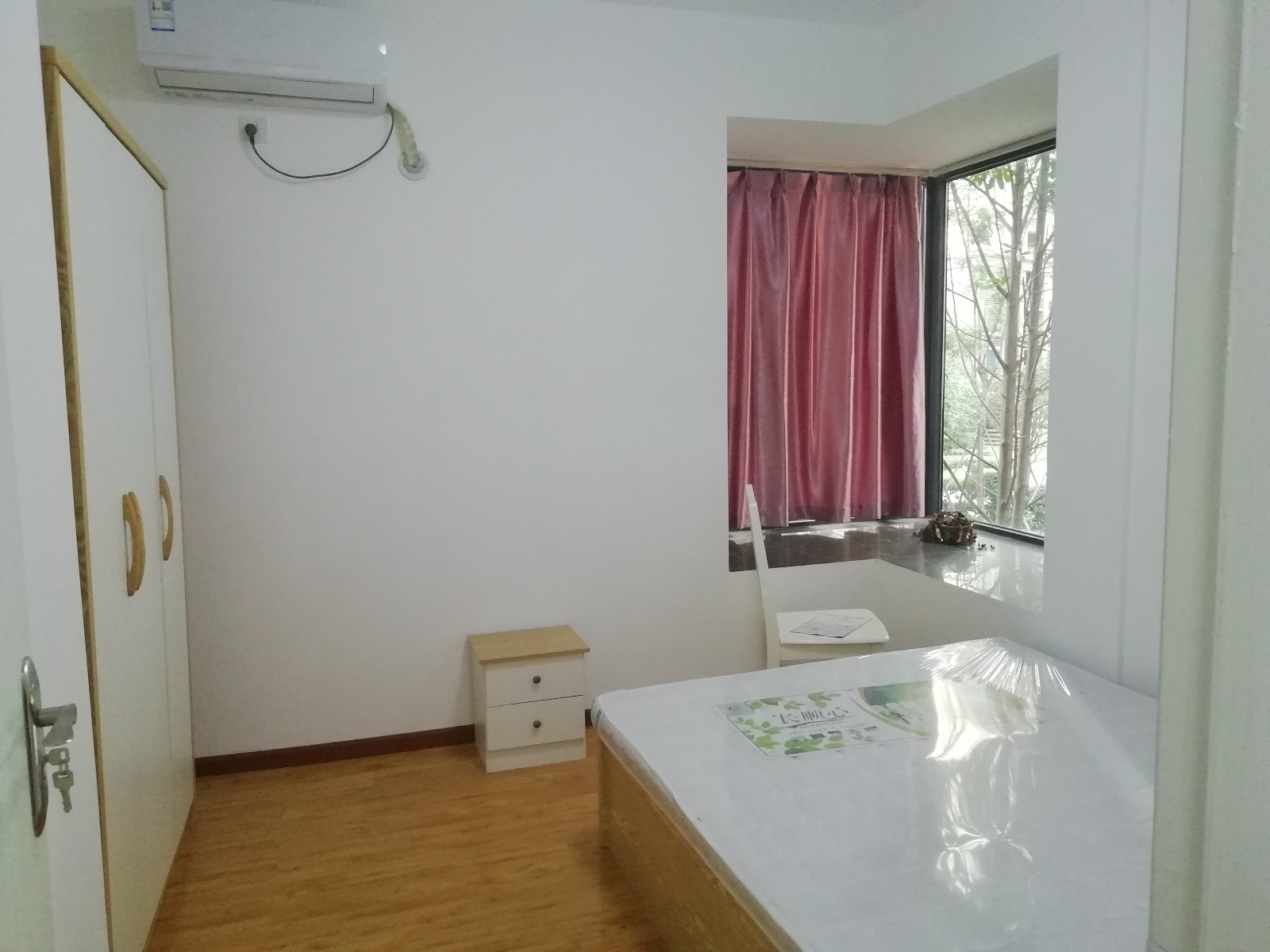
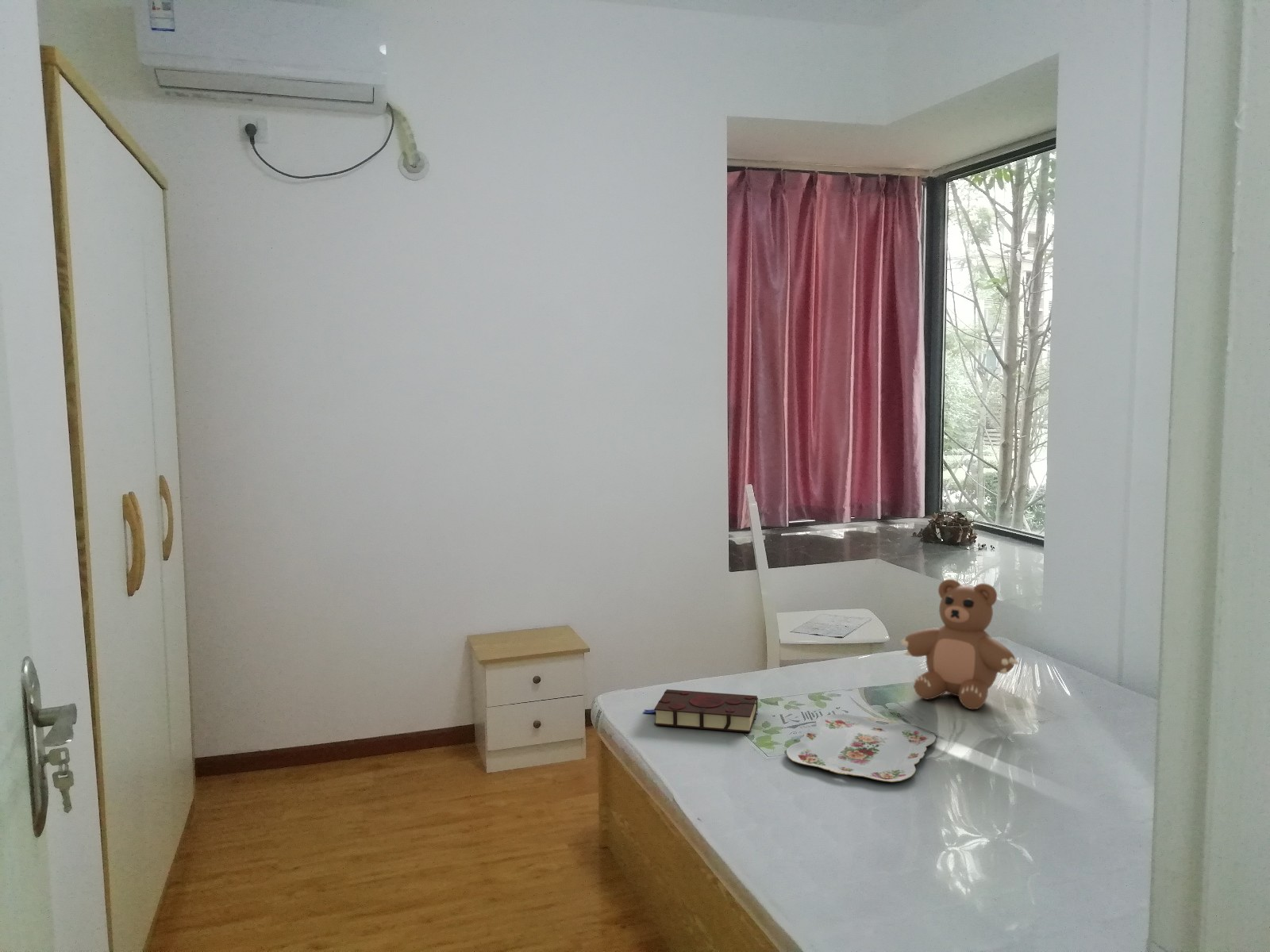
+ teddy bear [899,578,1020,710]
+ book [643,689,759,733]
+ serving tray [786,713,937,783]
